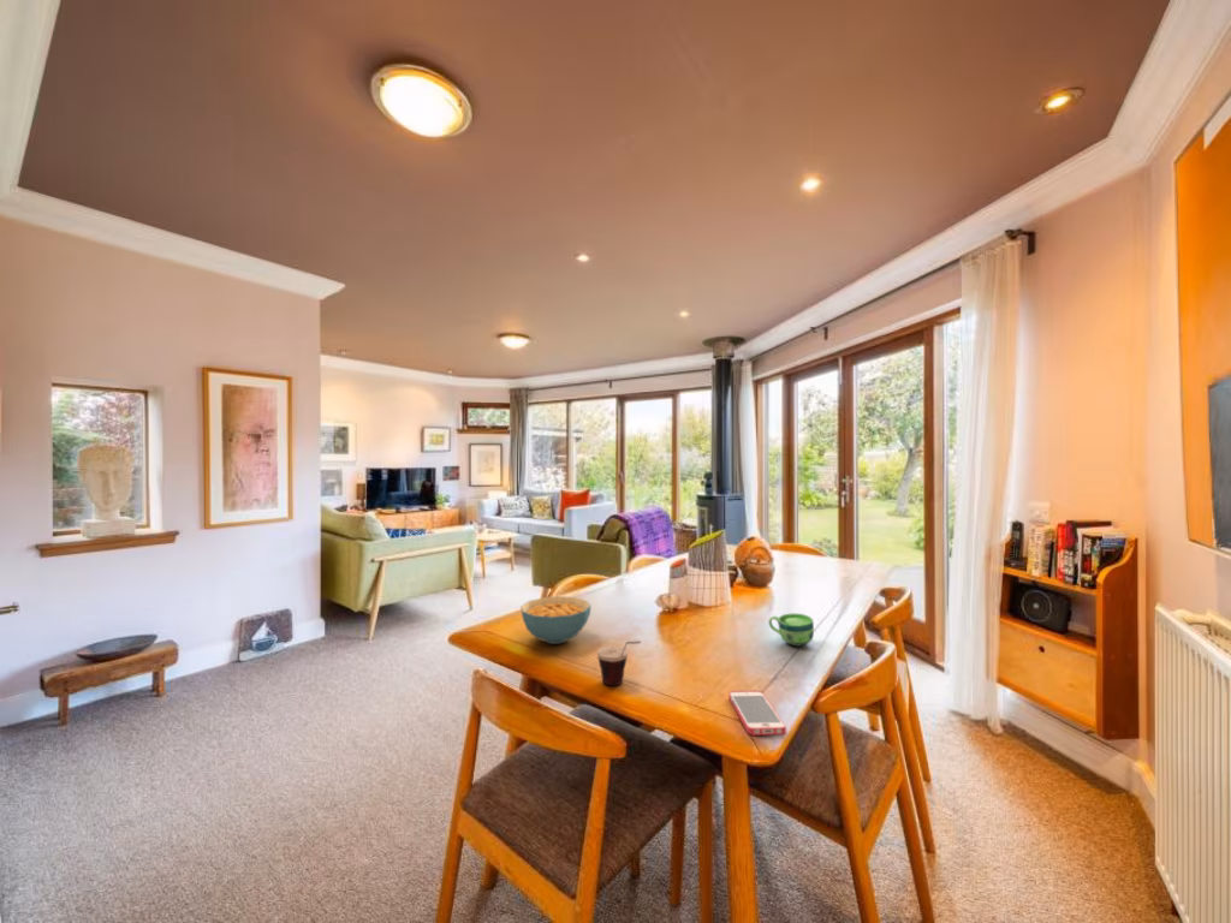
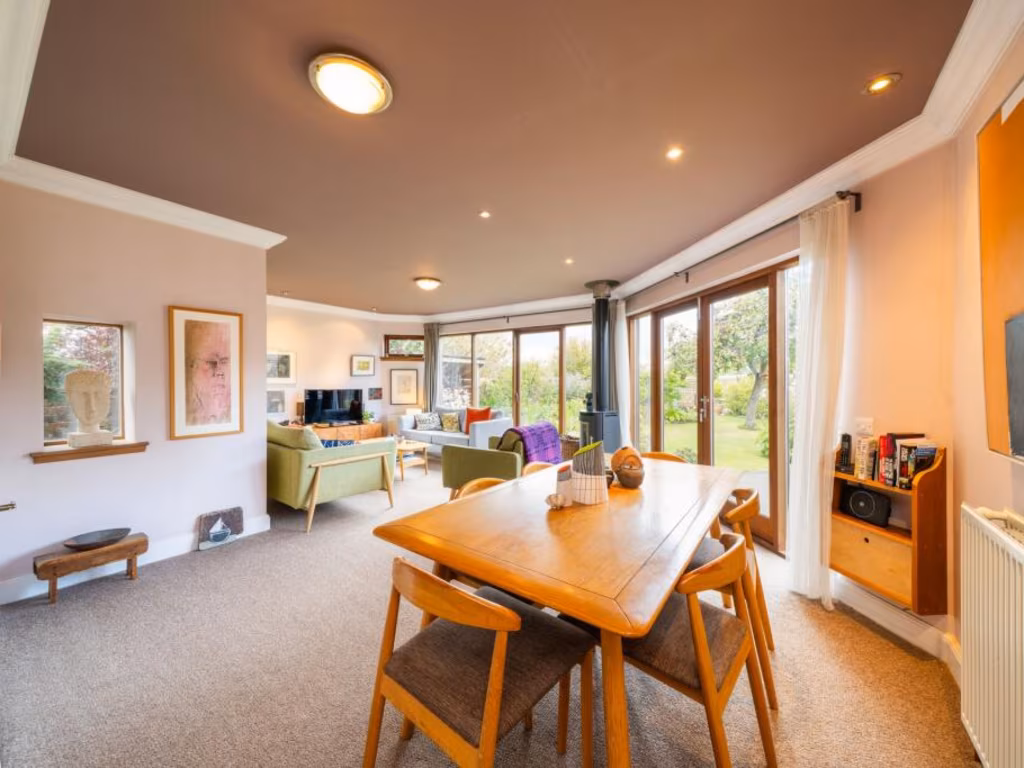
- cup [767,613,815,647]
- smartphone [729,689,787,737]
- cup [596,641,642,686]
- cereal bowl [519,595,593,645]
